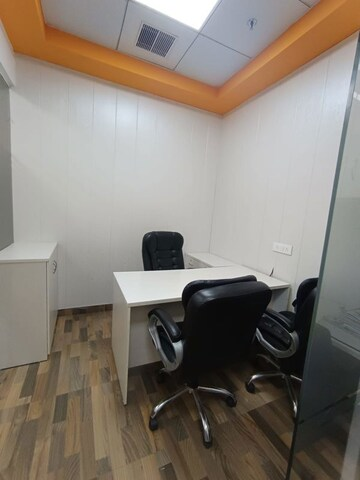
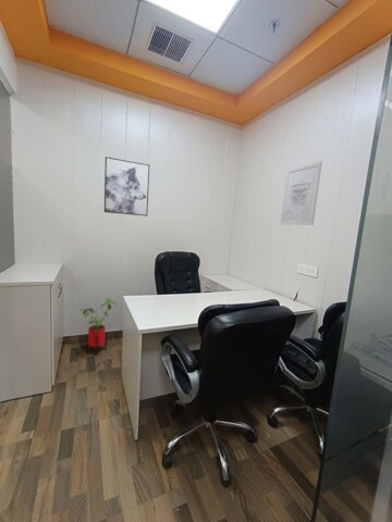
+ wall art [279,160,323,226]
+ wall art [103,156,150,217]
+ house plant [79,297,118,356]
